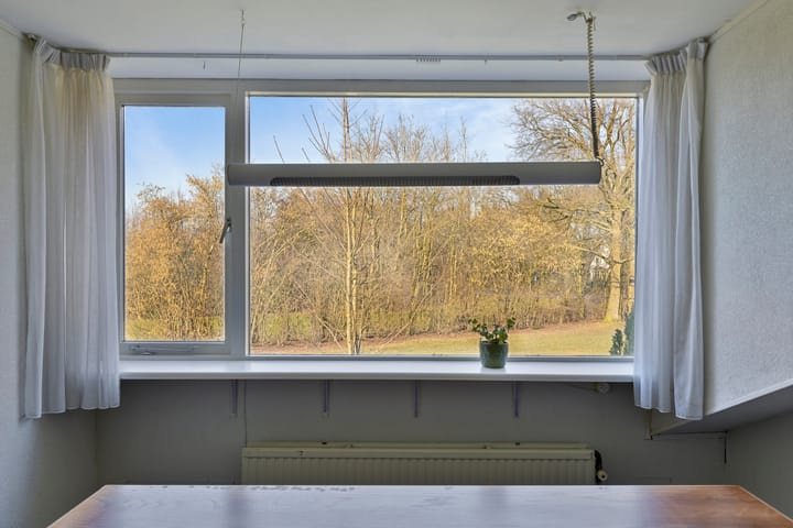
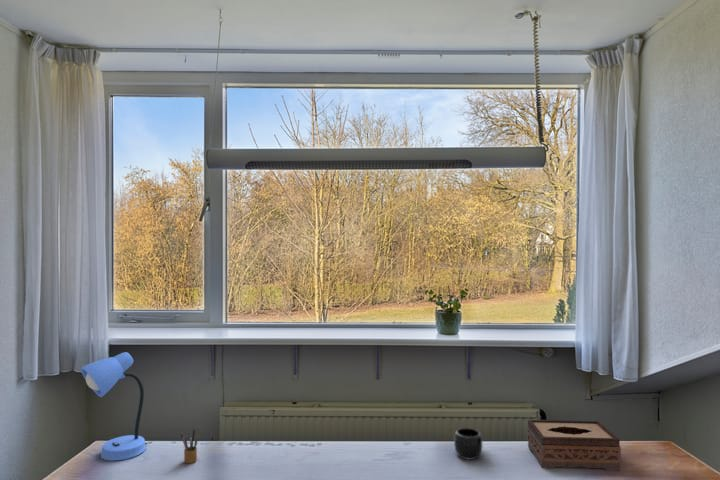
+ tissue box [526,419,622,471]
+ pencil box [180,427,199,464]
+ mug [453,427,484,461]
+ desk lamp [80,351,148,462]
